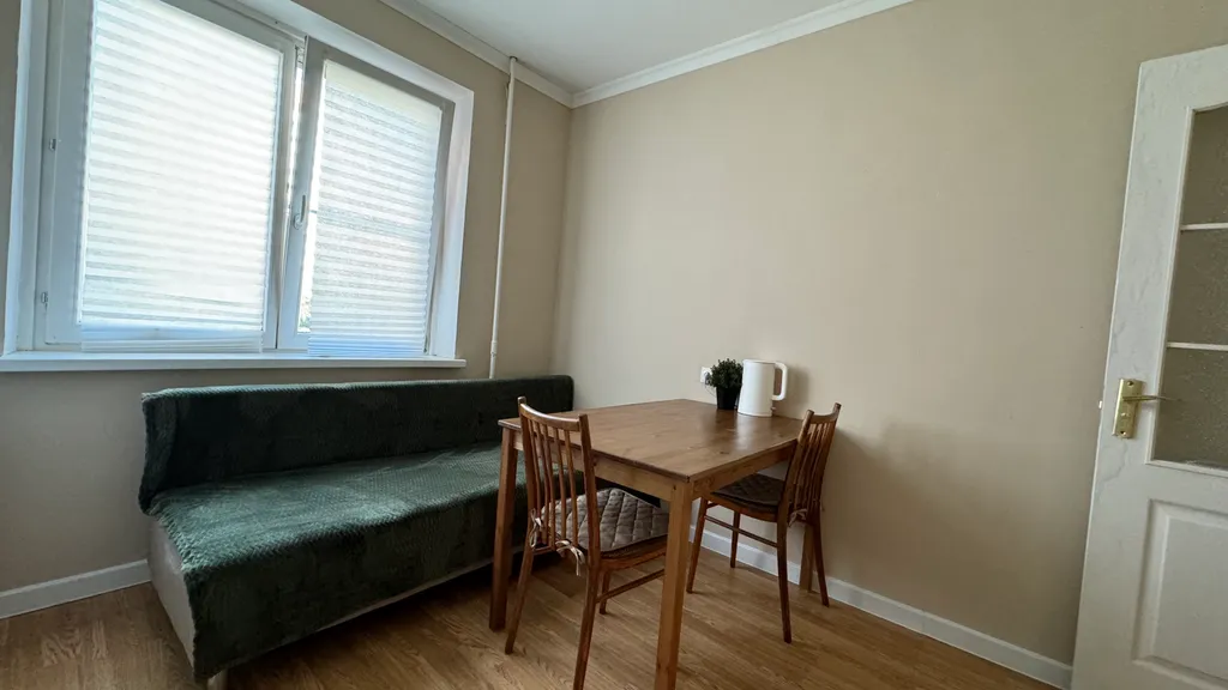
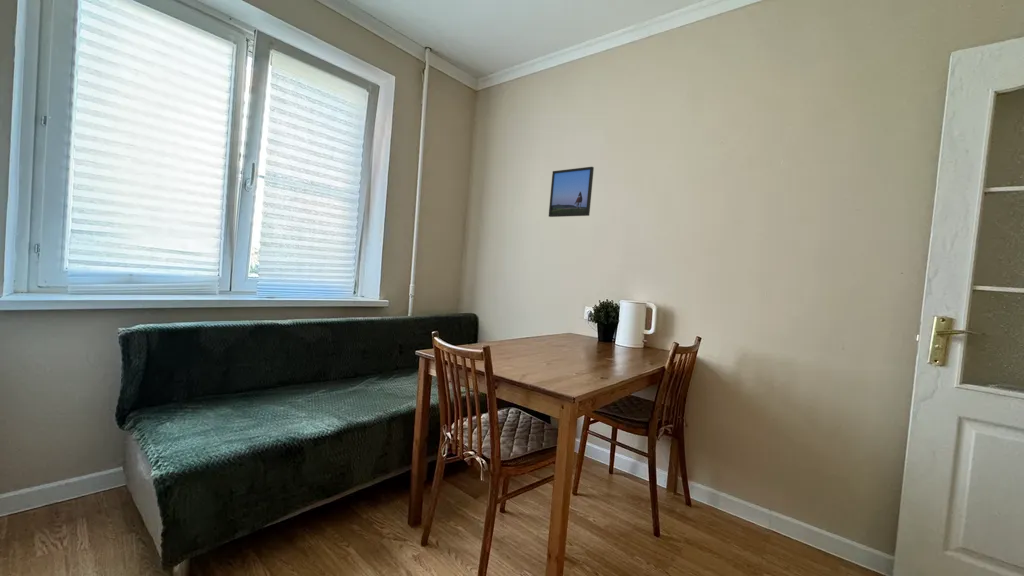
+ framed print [548,166,595,218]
